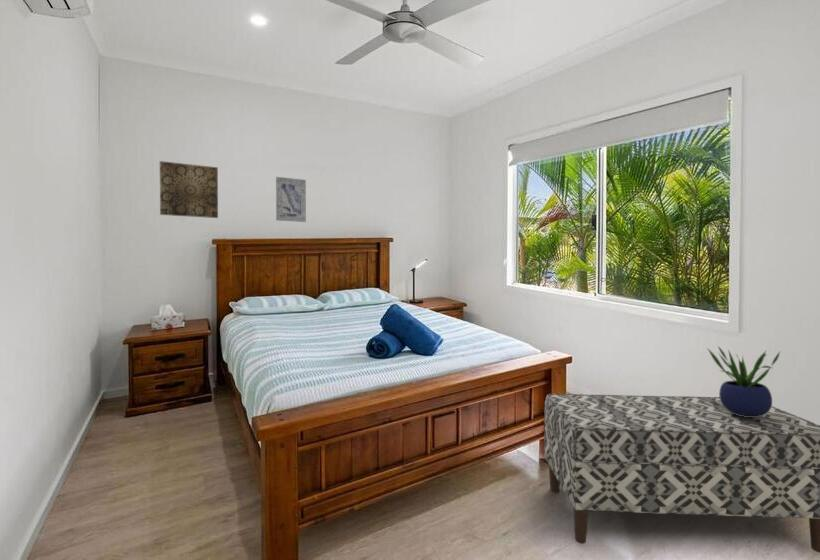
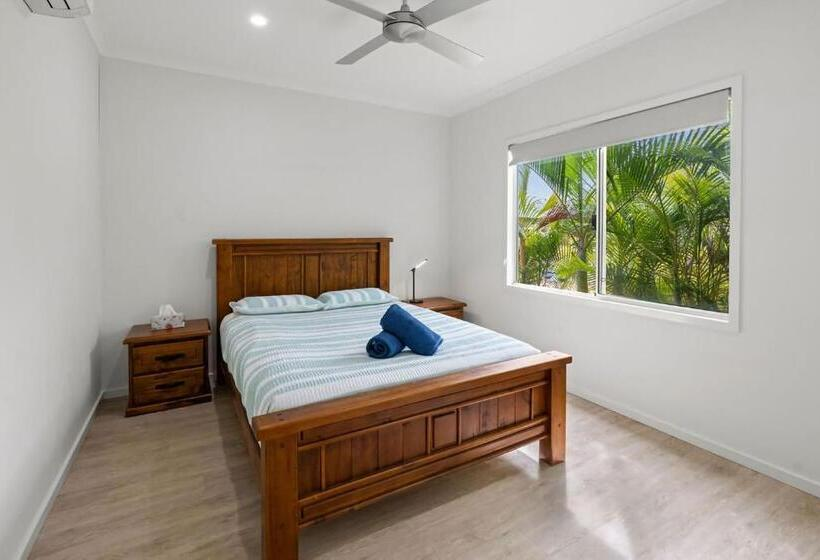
- potted plant [705,345,781,417]
- wall art [275,176,307,223]
- wall art [159,160,219,219]
- bench [543,393,820,554]
